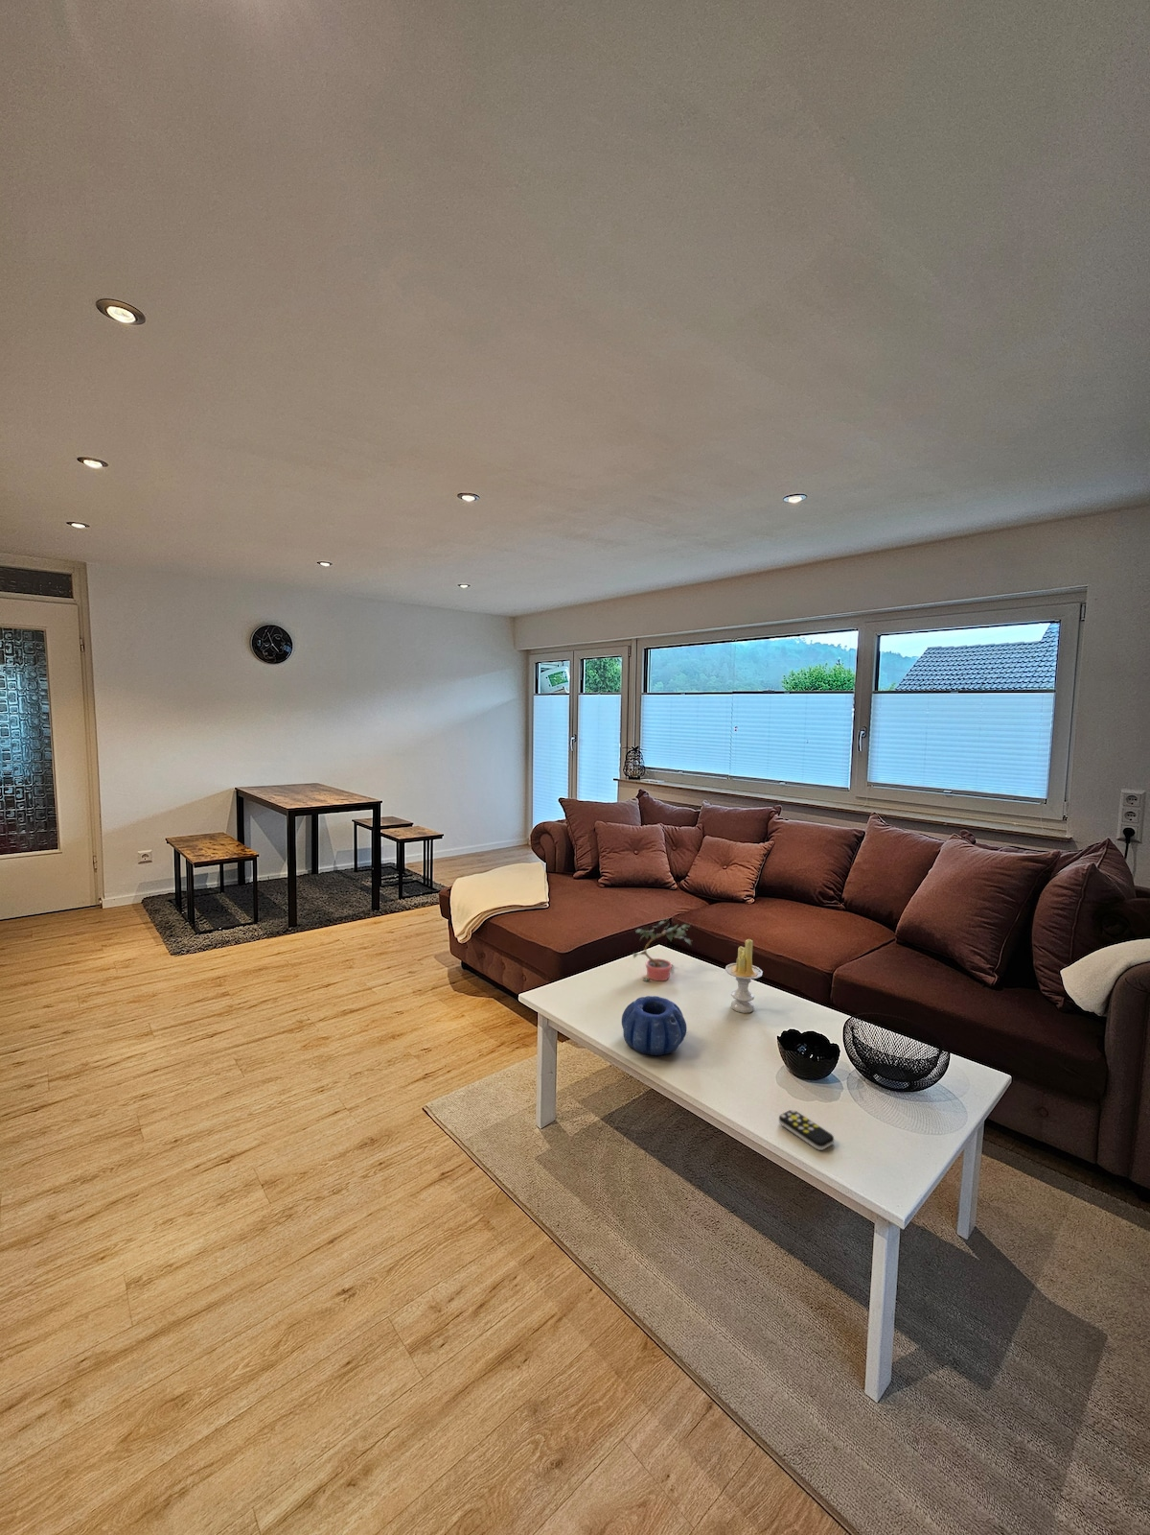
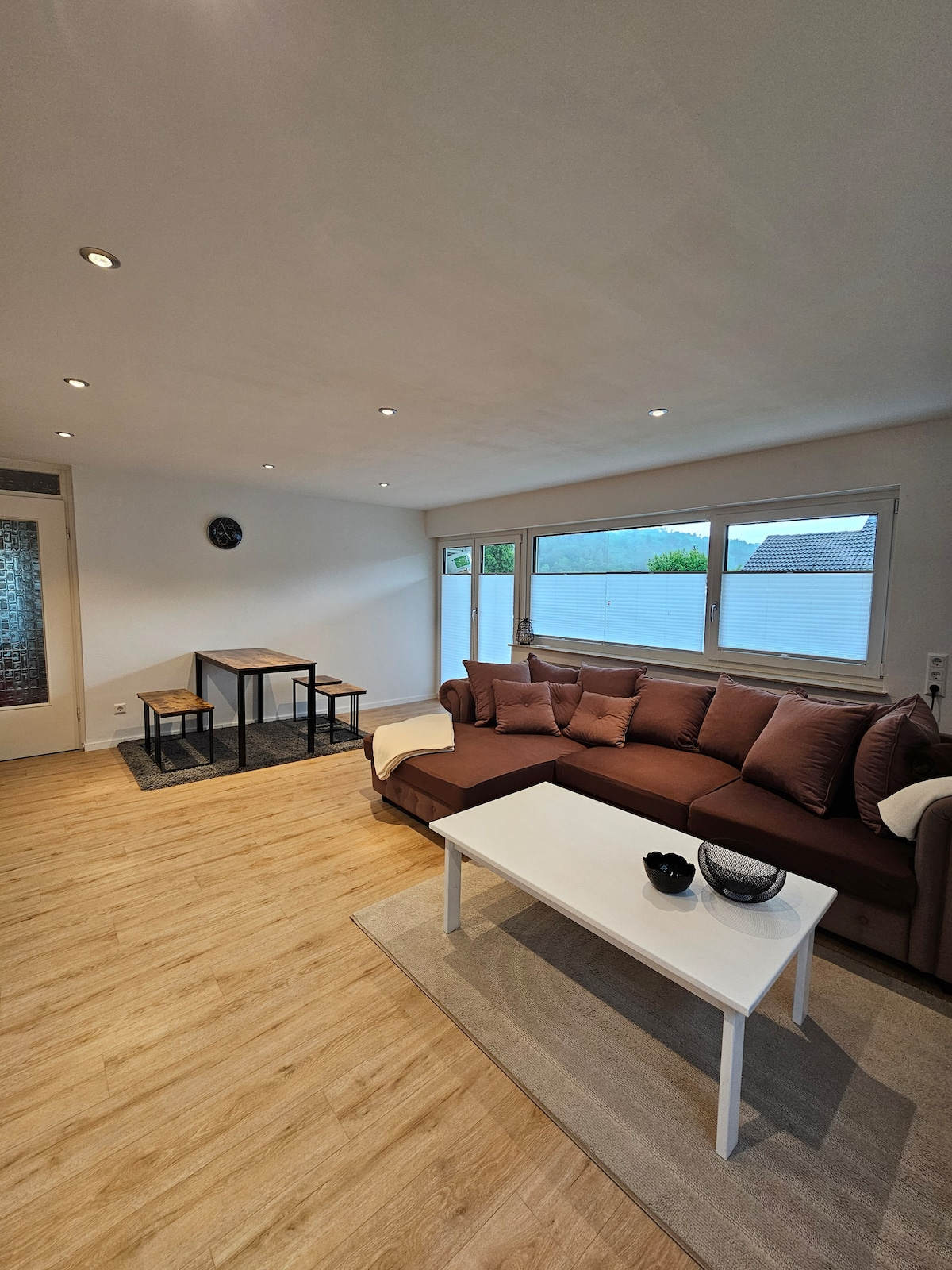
- decorative bowl [621,995,687,1056]
- candle [725,938,763,1014]
- potted plant [632,919,693,983]
- remote control [778,1110,835,1151]
